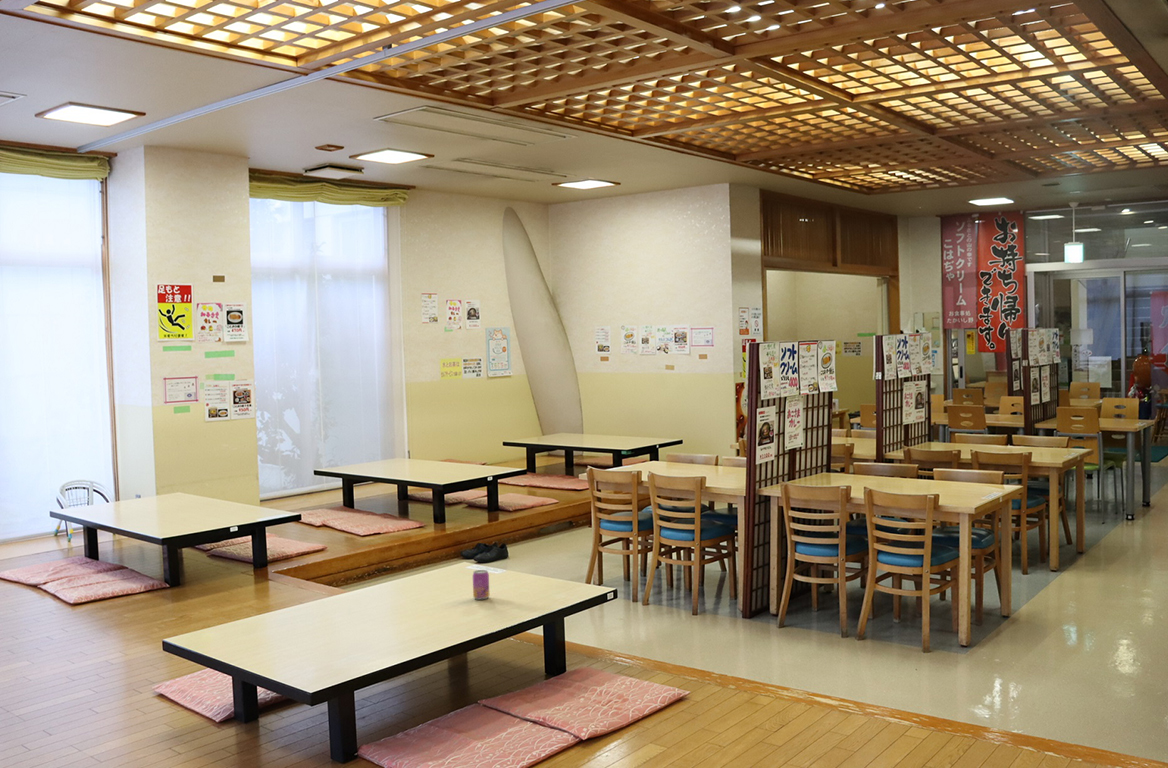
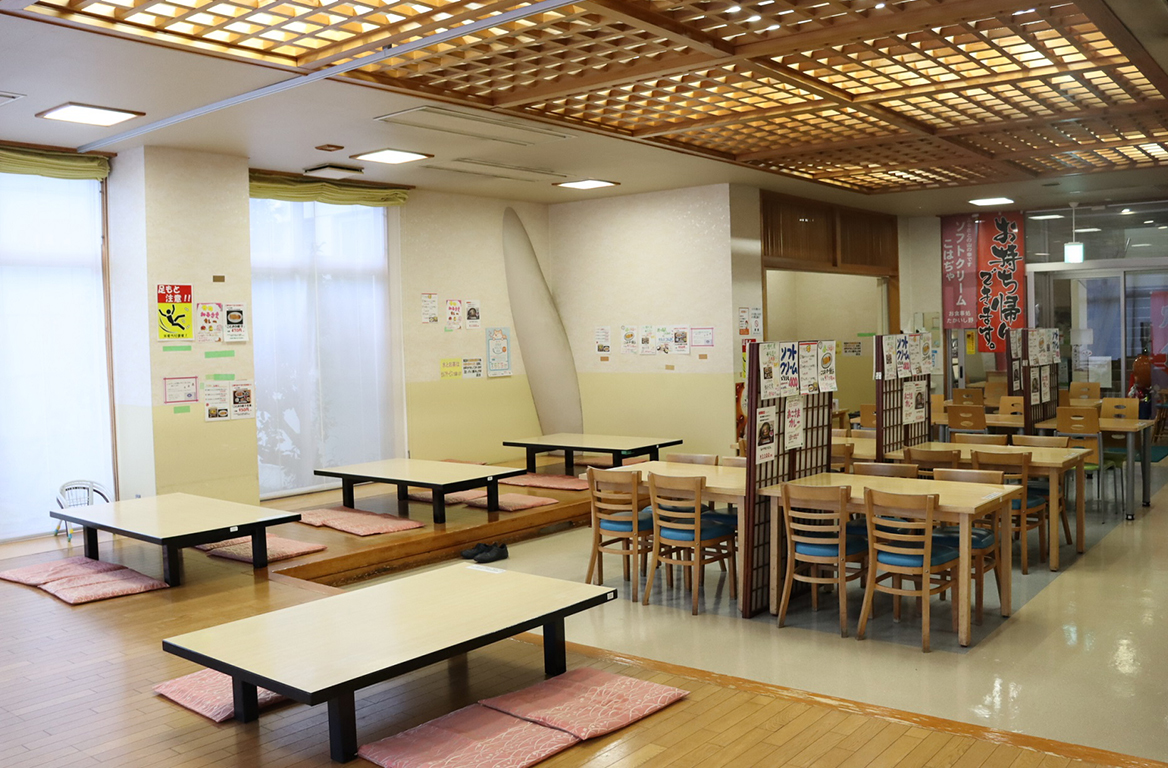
- beverage can [472,569,490,601]
